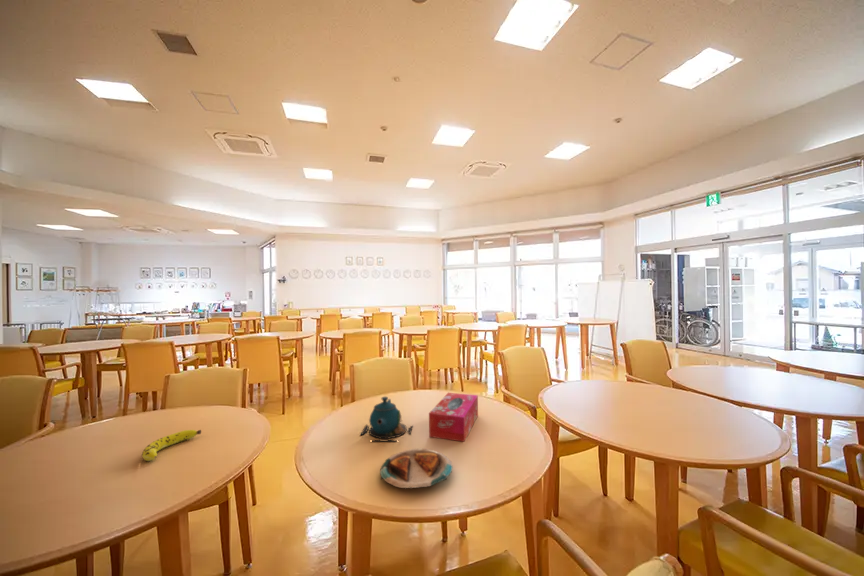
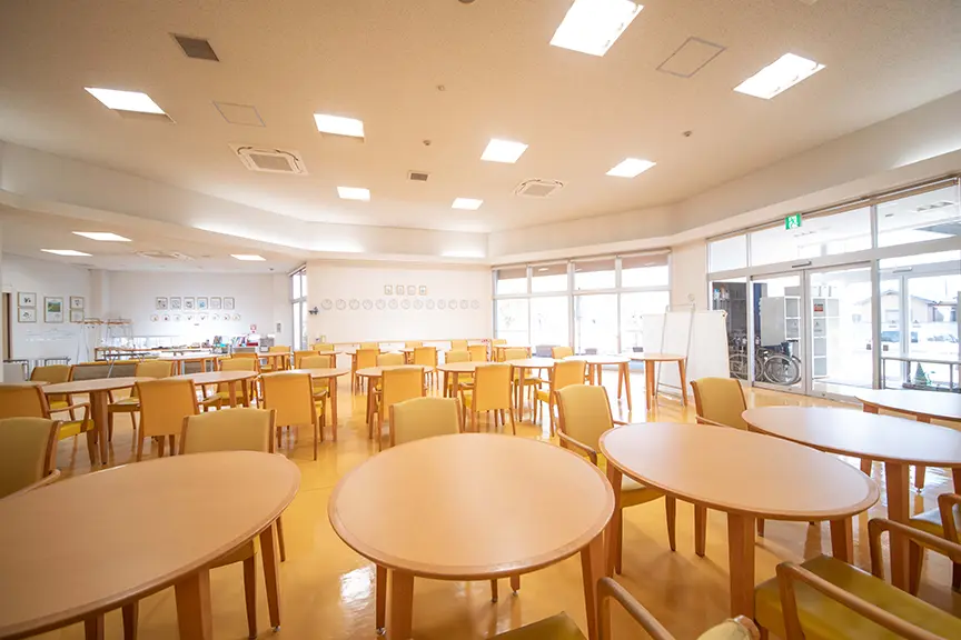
- fruit [141,429,202,462]
- plate [379,448,454,490]
- teapot [359,396,414,442]
- tissue box [428,392,479,443]
